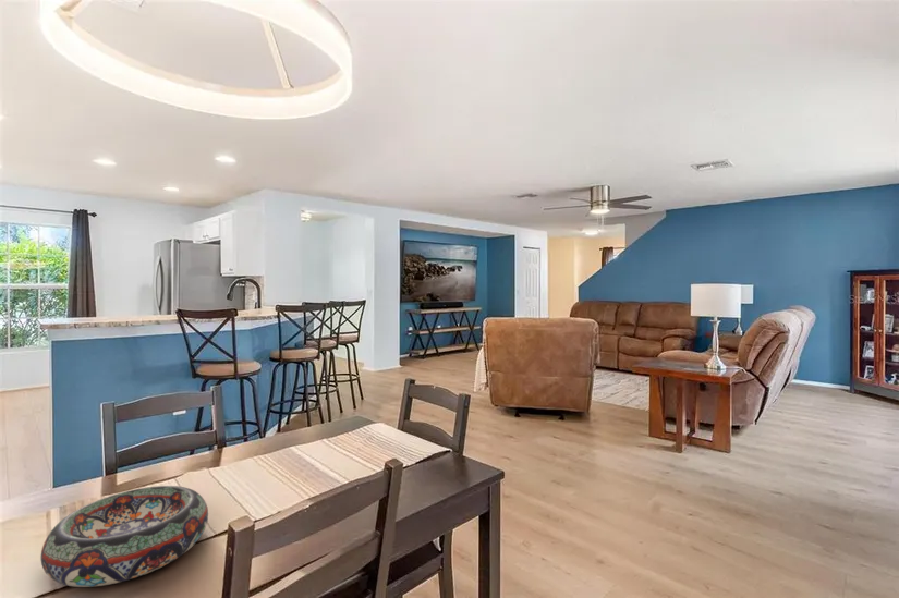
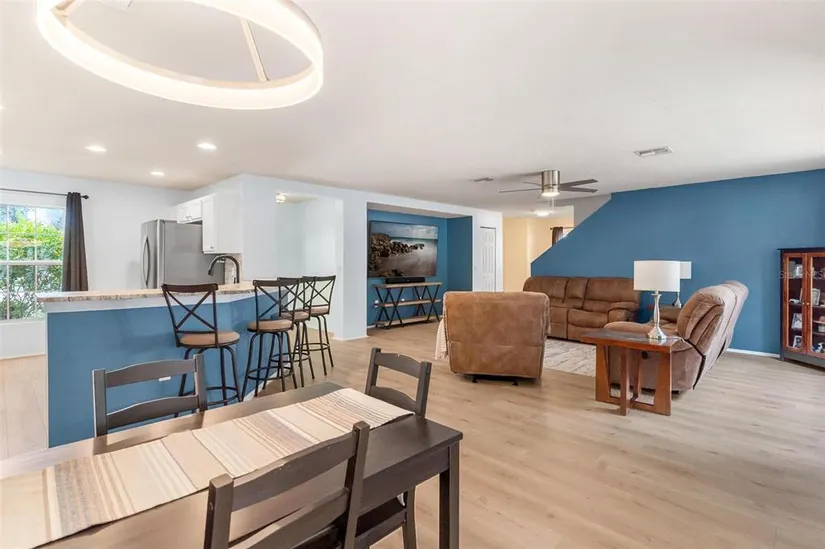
- decorative bowl [40,485,209,588]
